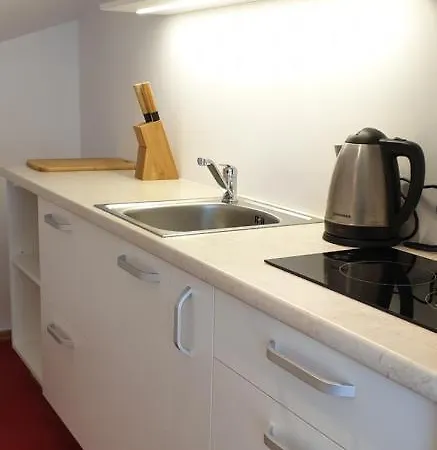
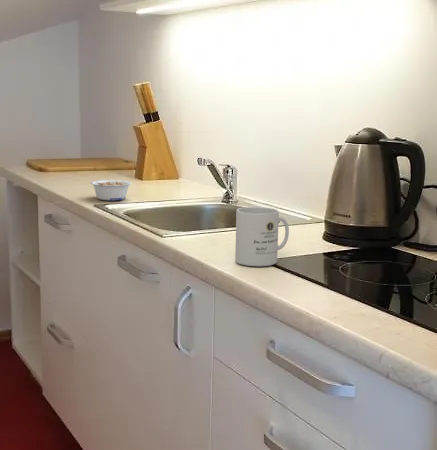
+ legume [90,179,133,201]
+ mug [234,206,290,267]
